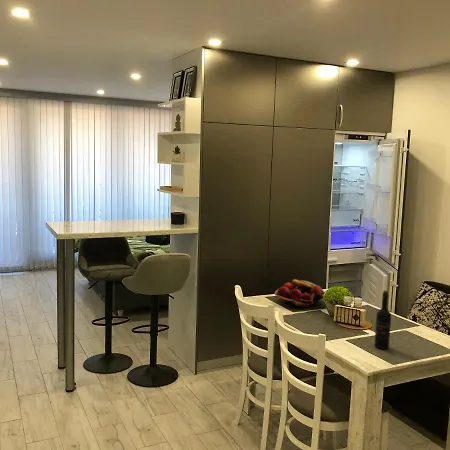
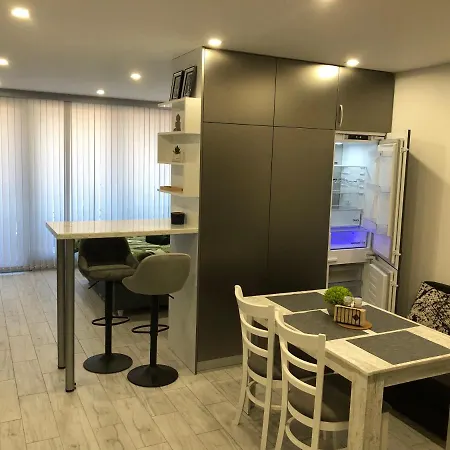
- wine bottle [373,290,392,350]
- fruit basket [274,279,326,308]
